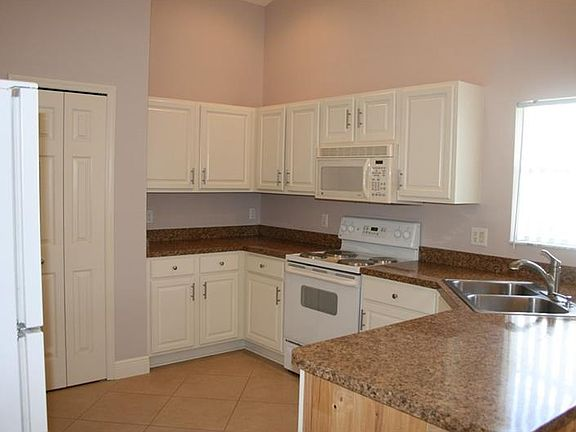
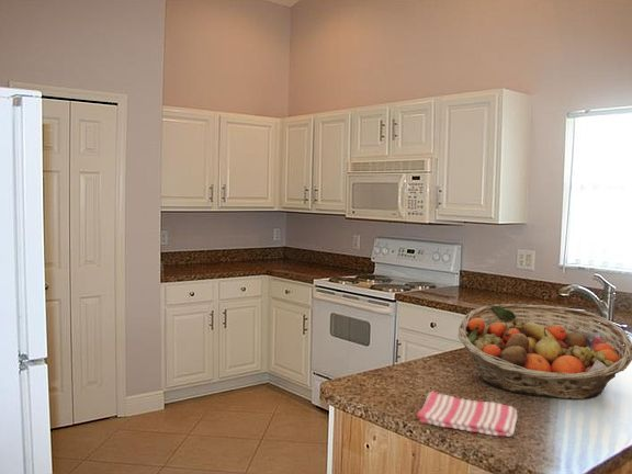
+ dish towel [416,390,518,438]
+ fruit basket [458,303,632,400]
